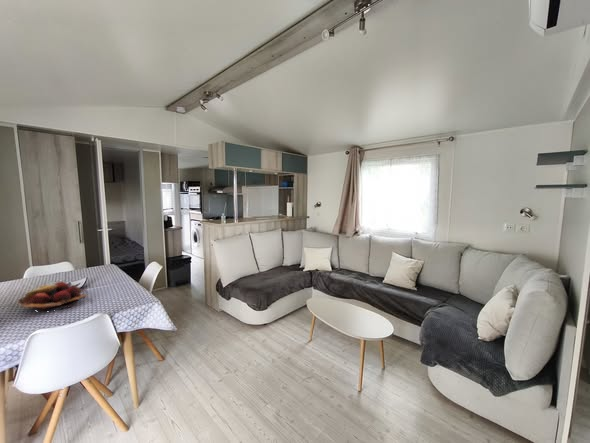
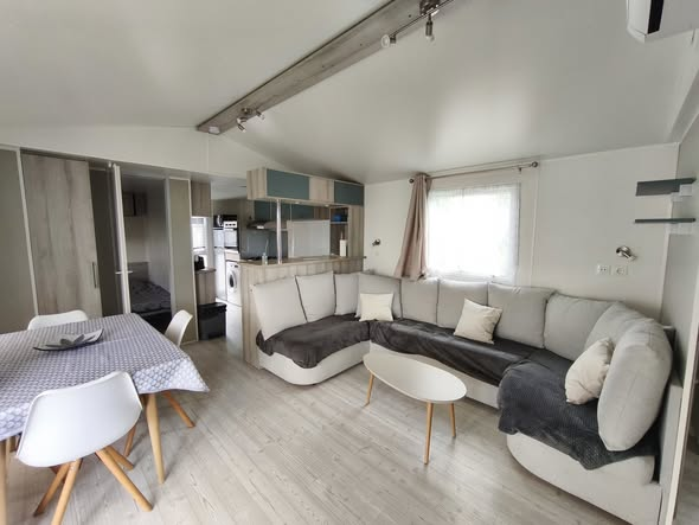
- fruit basket [16,281,89,313]
